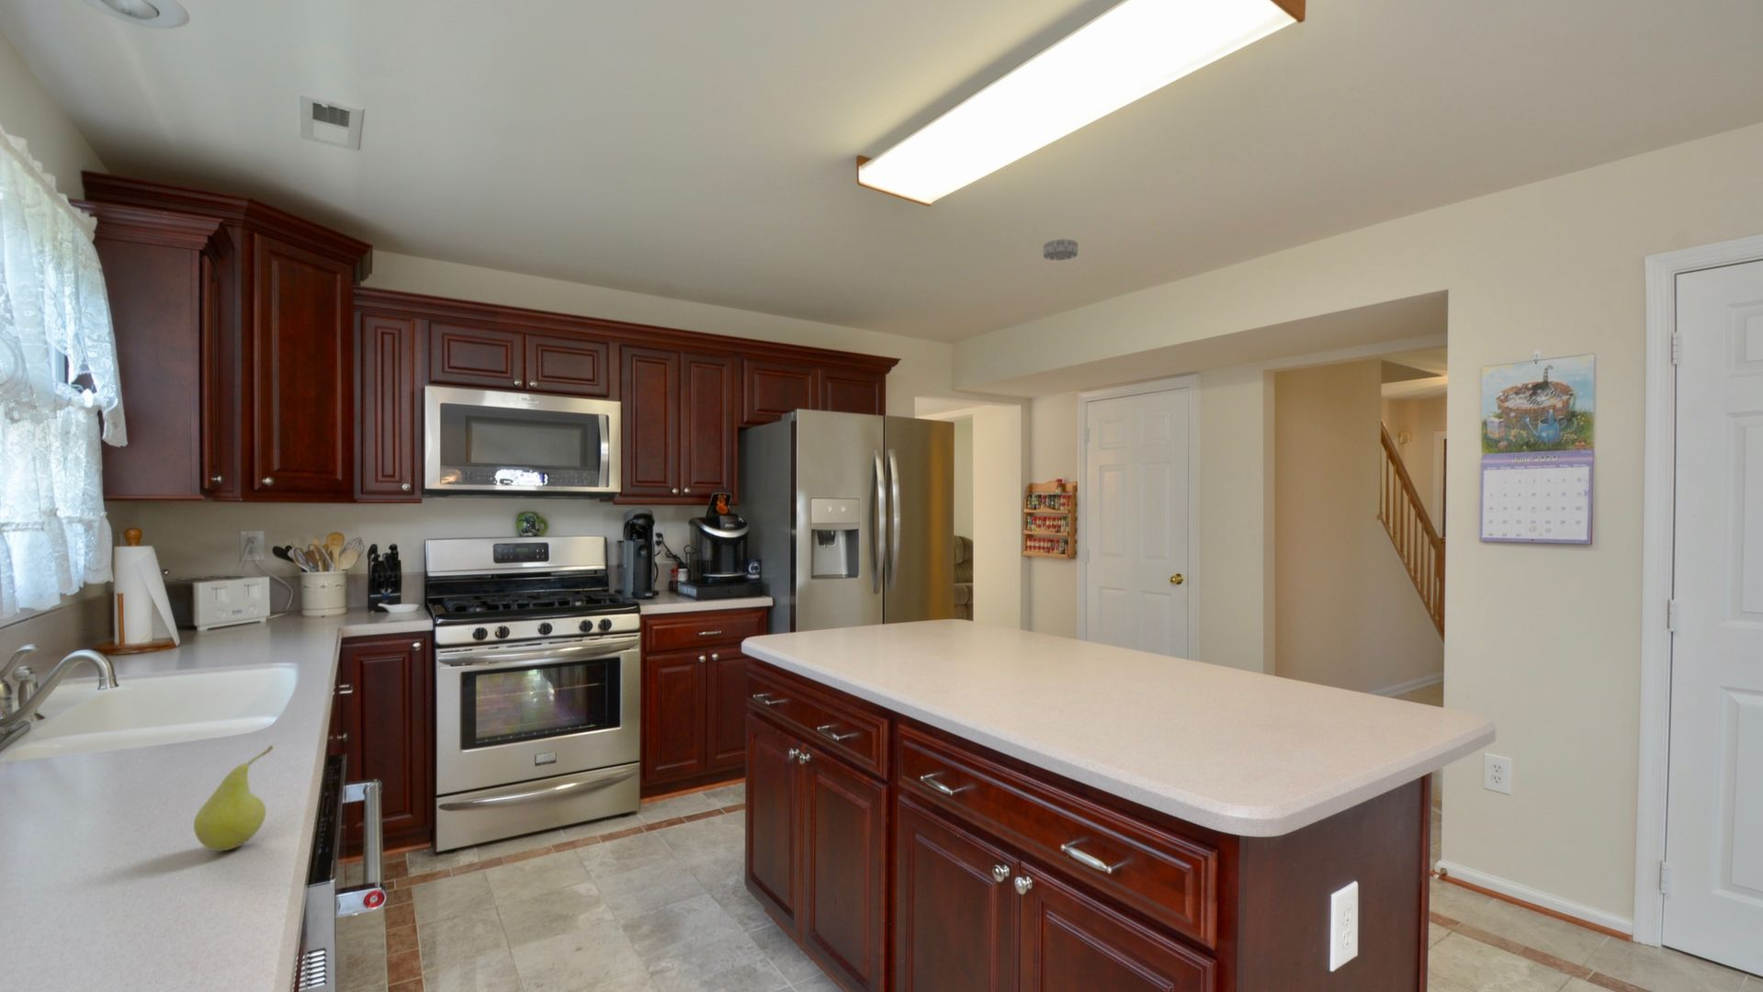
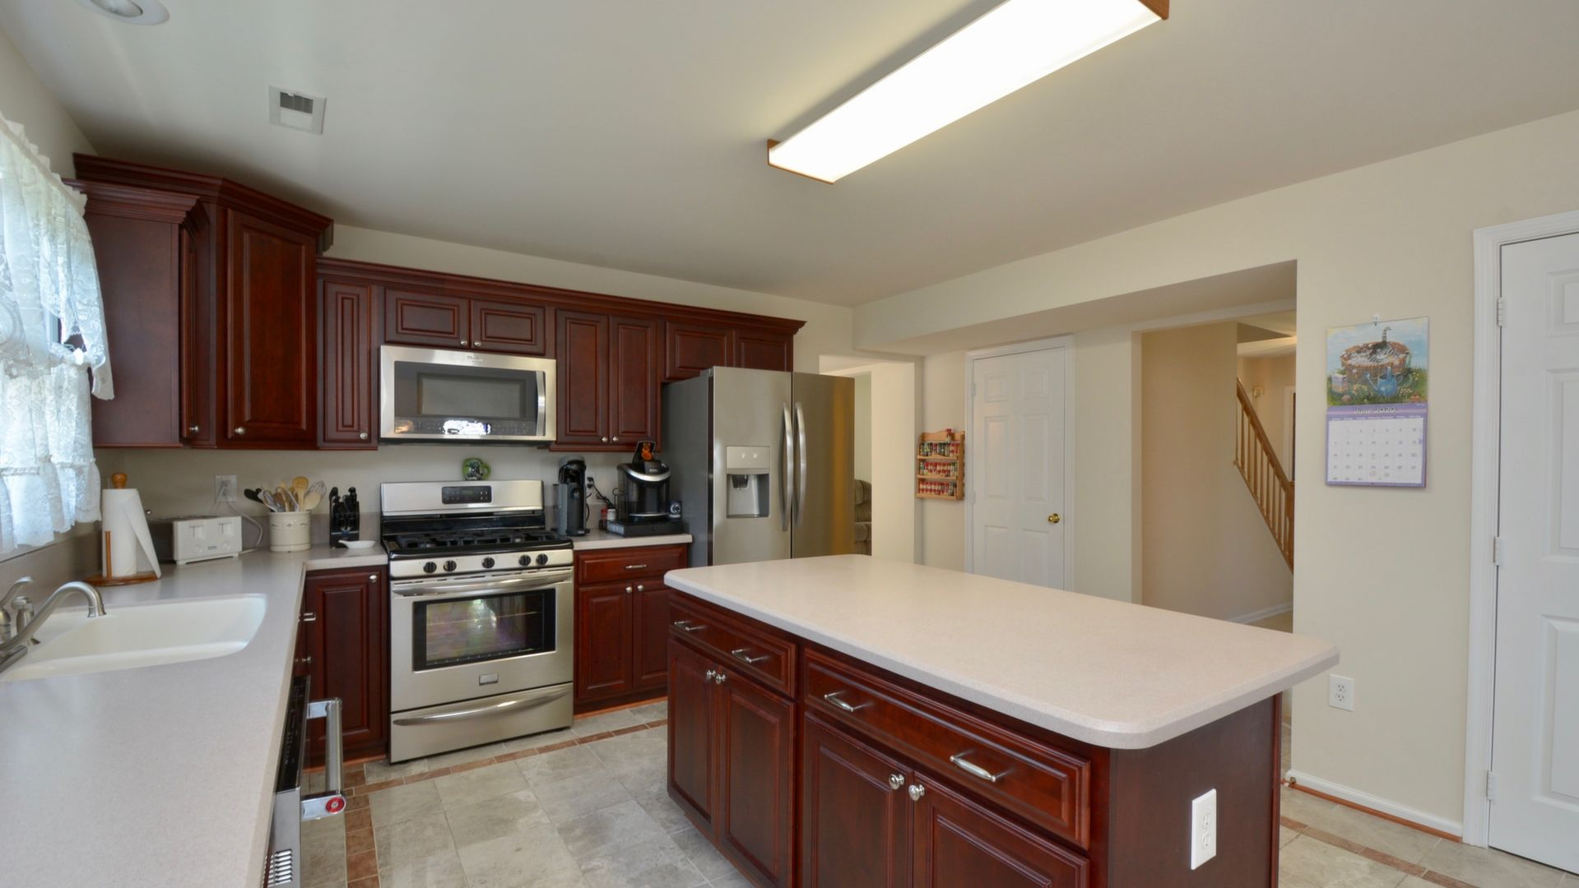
- fruit [193,745,274,851]
- smoke detector [1043,237,1079,260]
